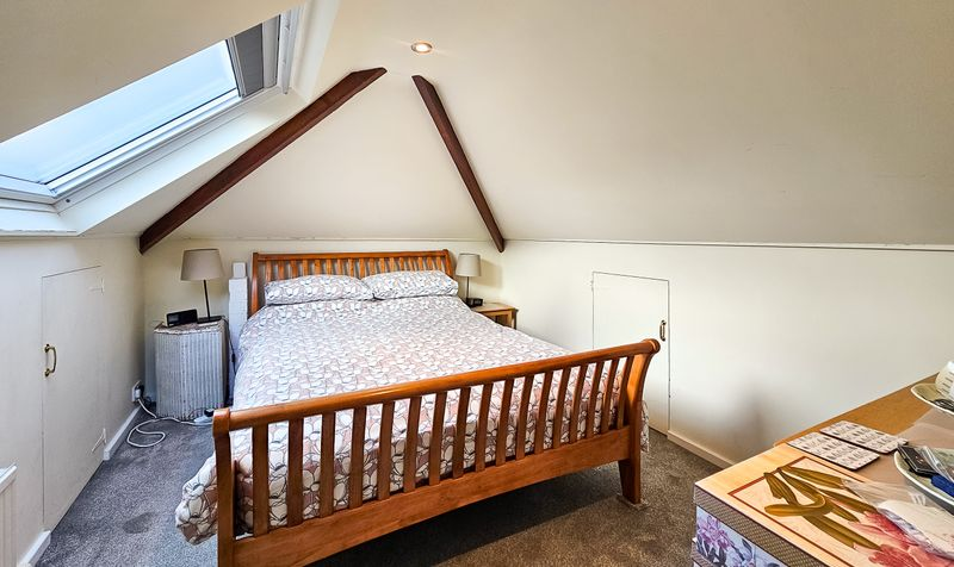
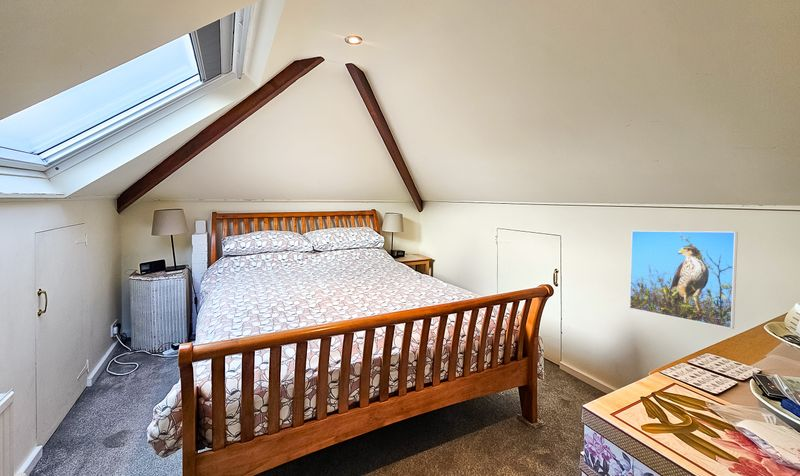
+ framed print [629,230,739,330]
